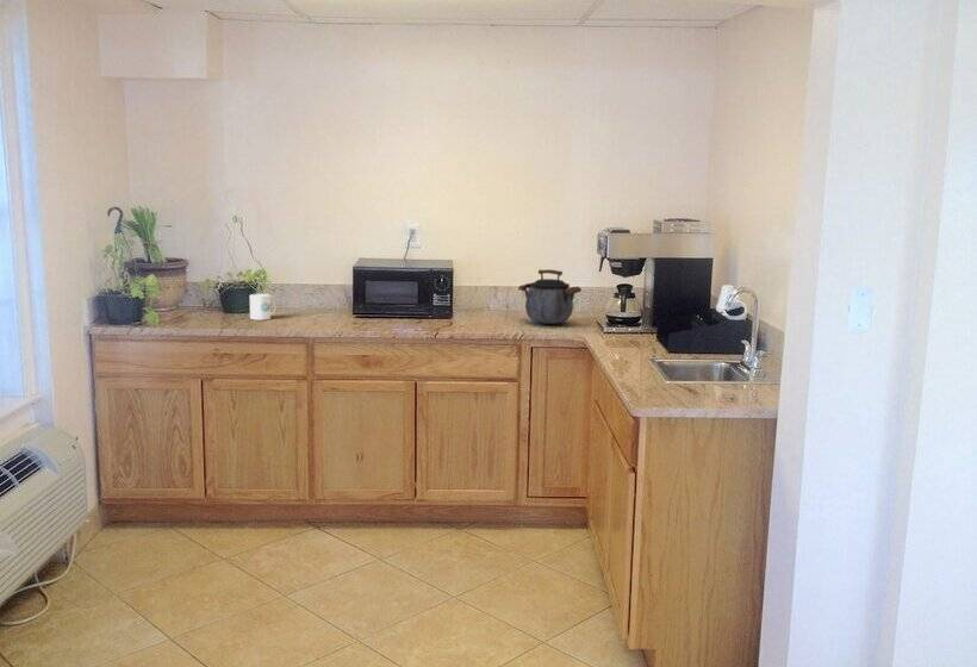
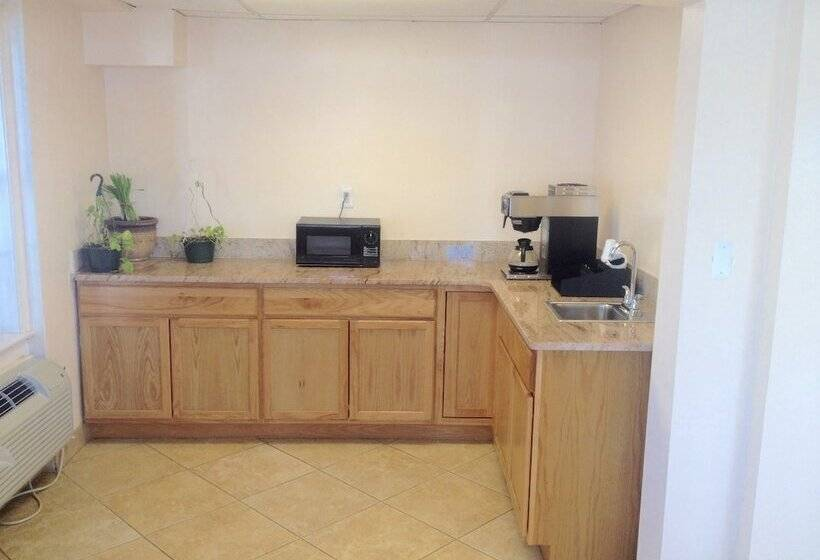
- kettle [517,268,583,325]
- mug [249,293,276,320]
